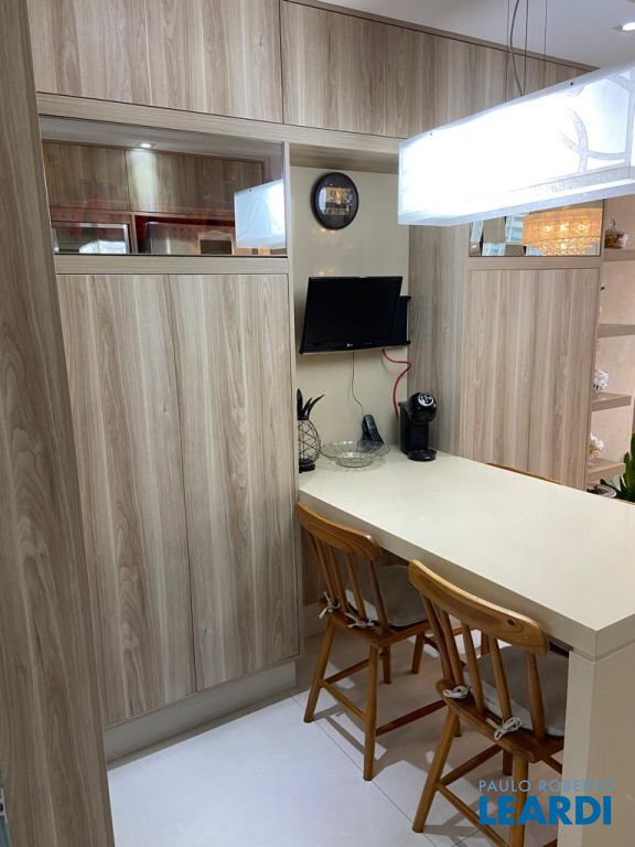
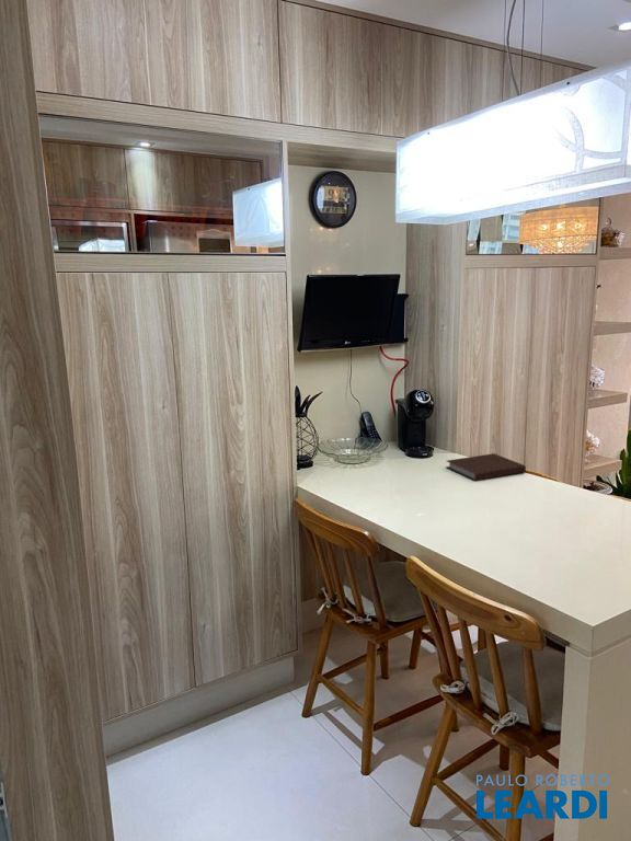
+ notebook [446,452,527,482]
